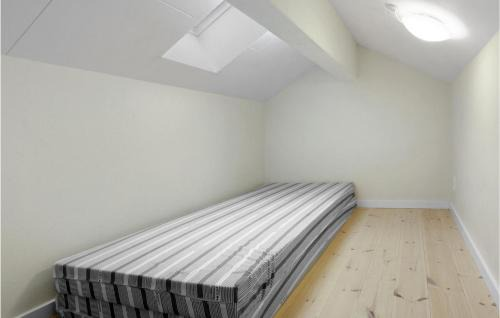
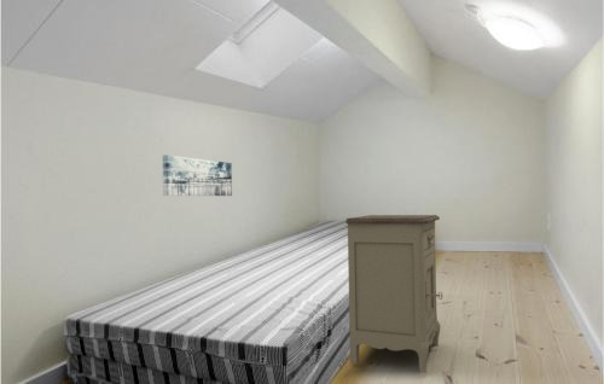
+ nightstand [344,214,443,374]
+ wall art [162,153,233,197]
